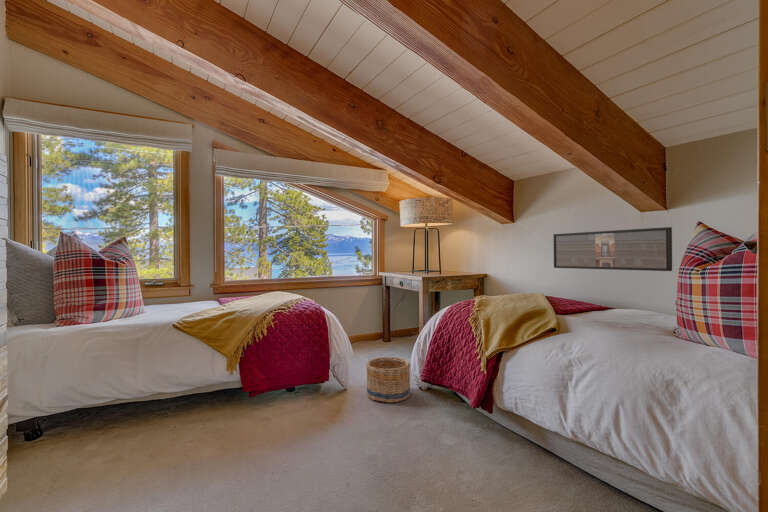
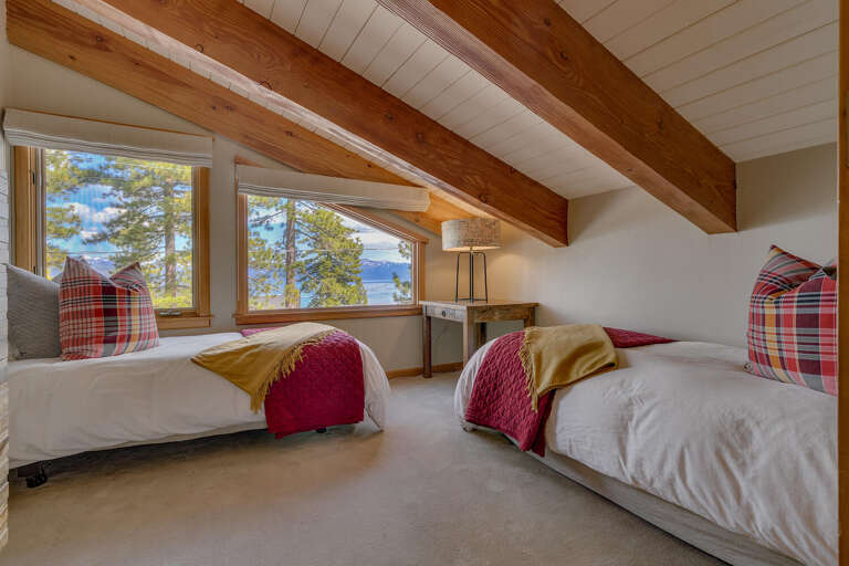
- basket [365,356,411,403]
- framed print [553,226,673,272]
